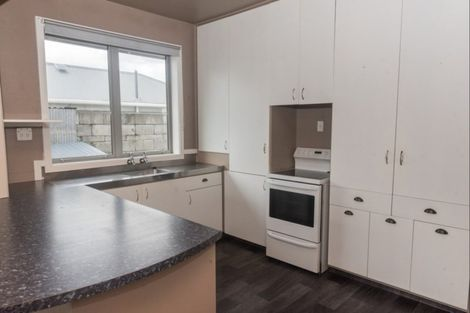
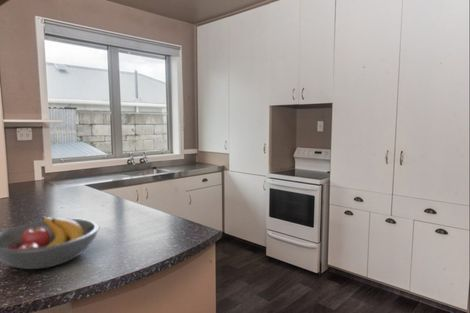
+ fruit bowl [0,216,100,270]
